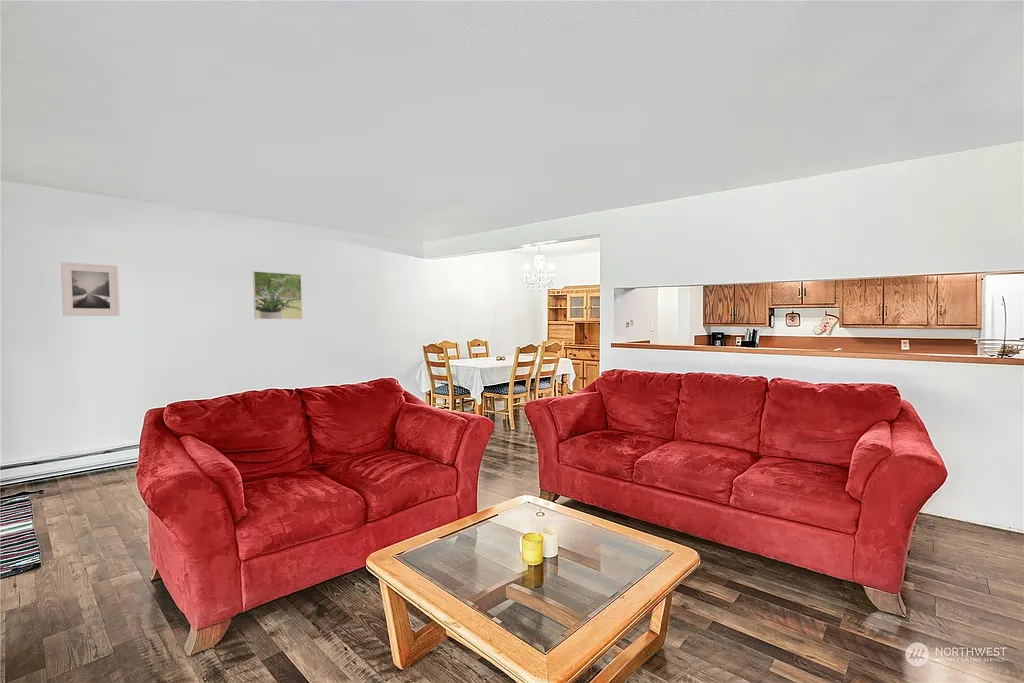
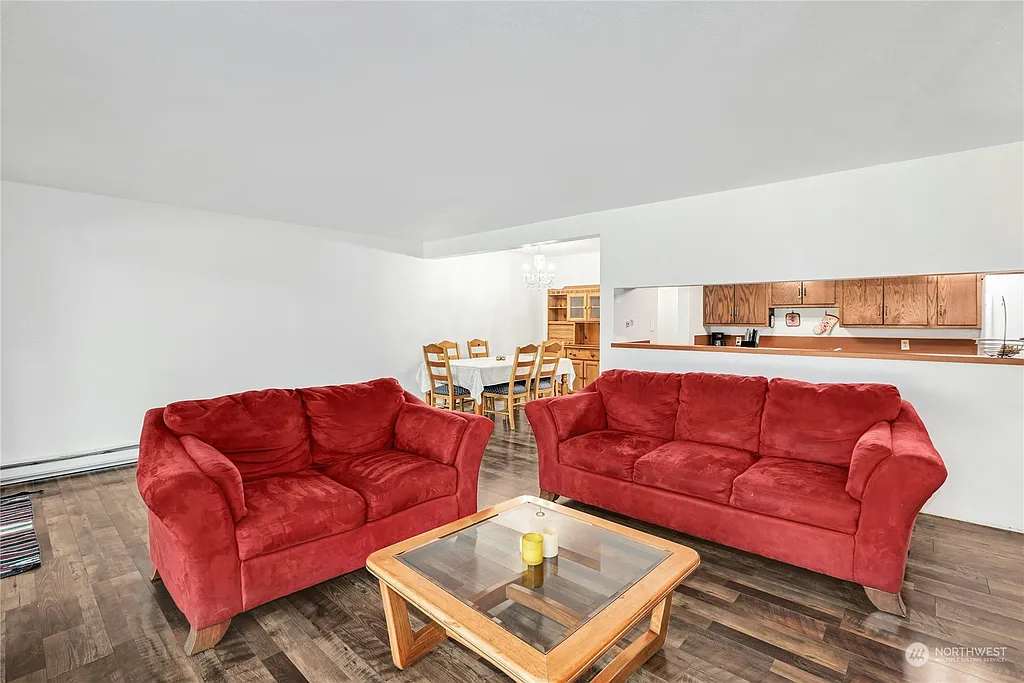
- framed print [60,261,121,317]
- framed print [252,270,303,320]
